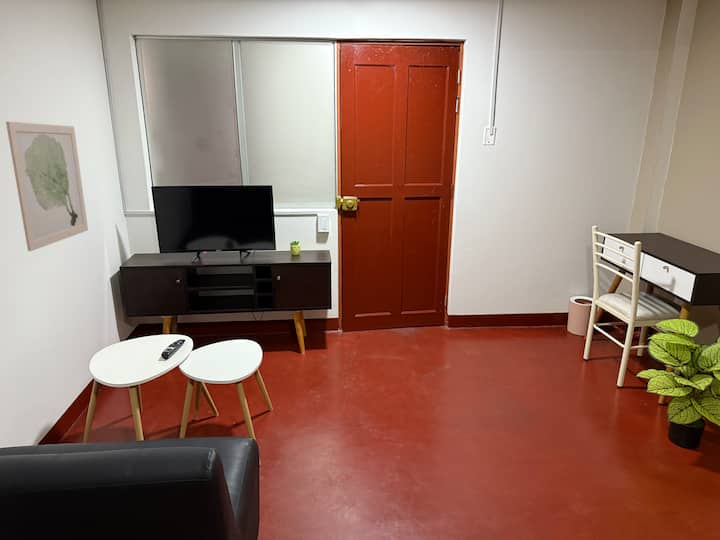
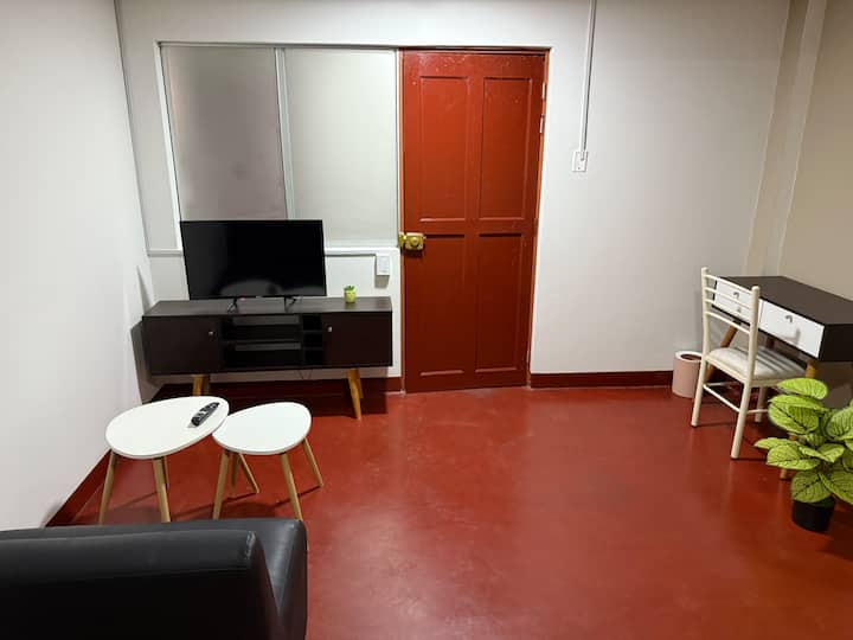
- wall art [5,121,89,252]
